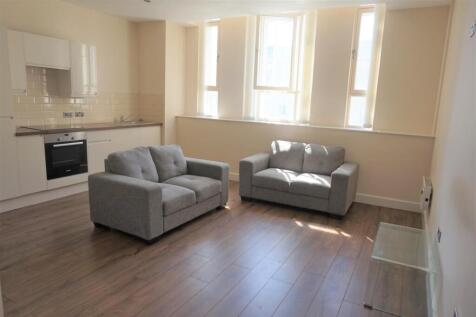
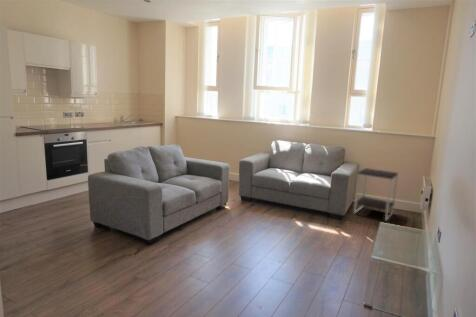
+ side table [353,167,399,222]
